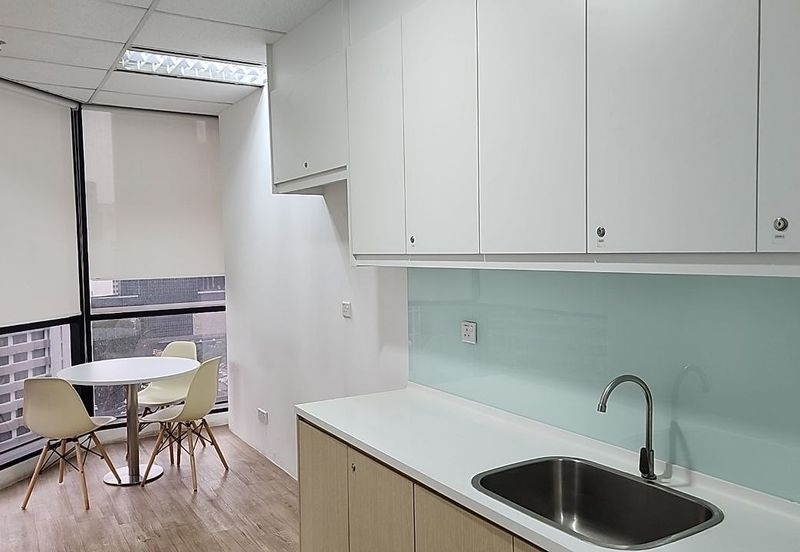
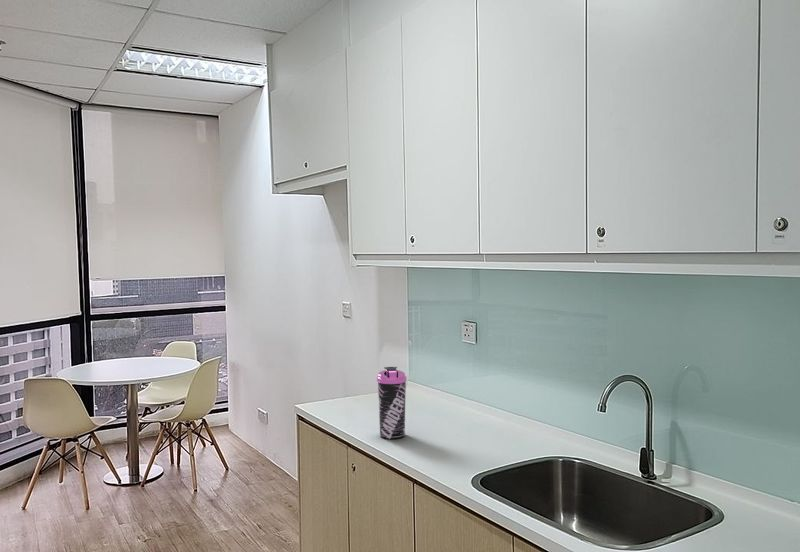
+ water bottle [376,366,408,440]
